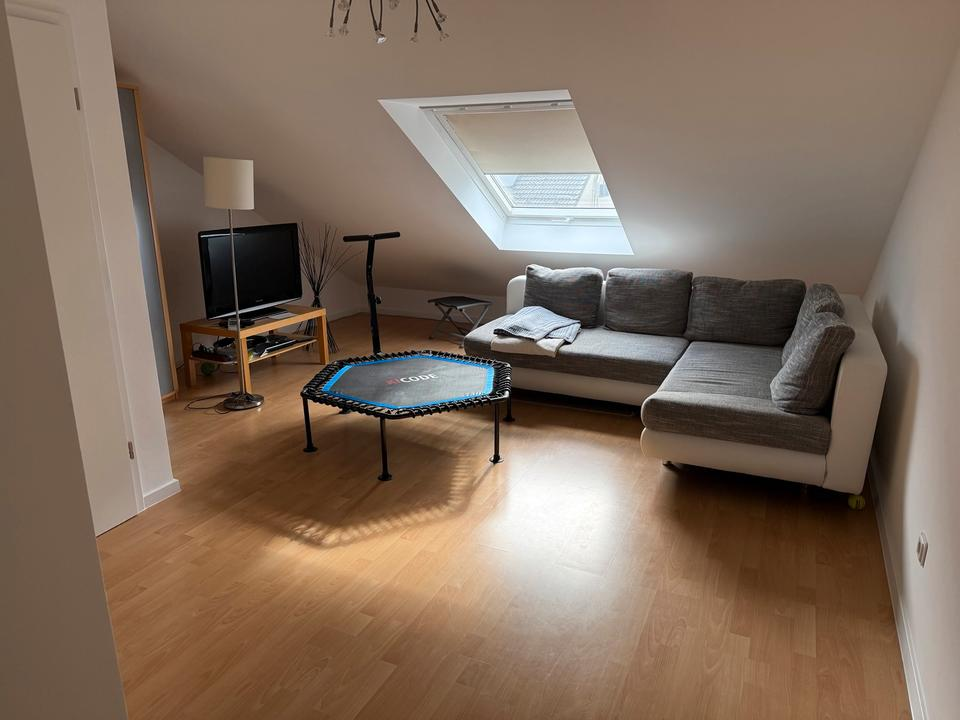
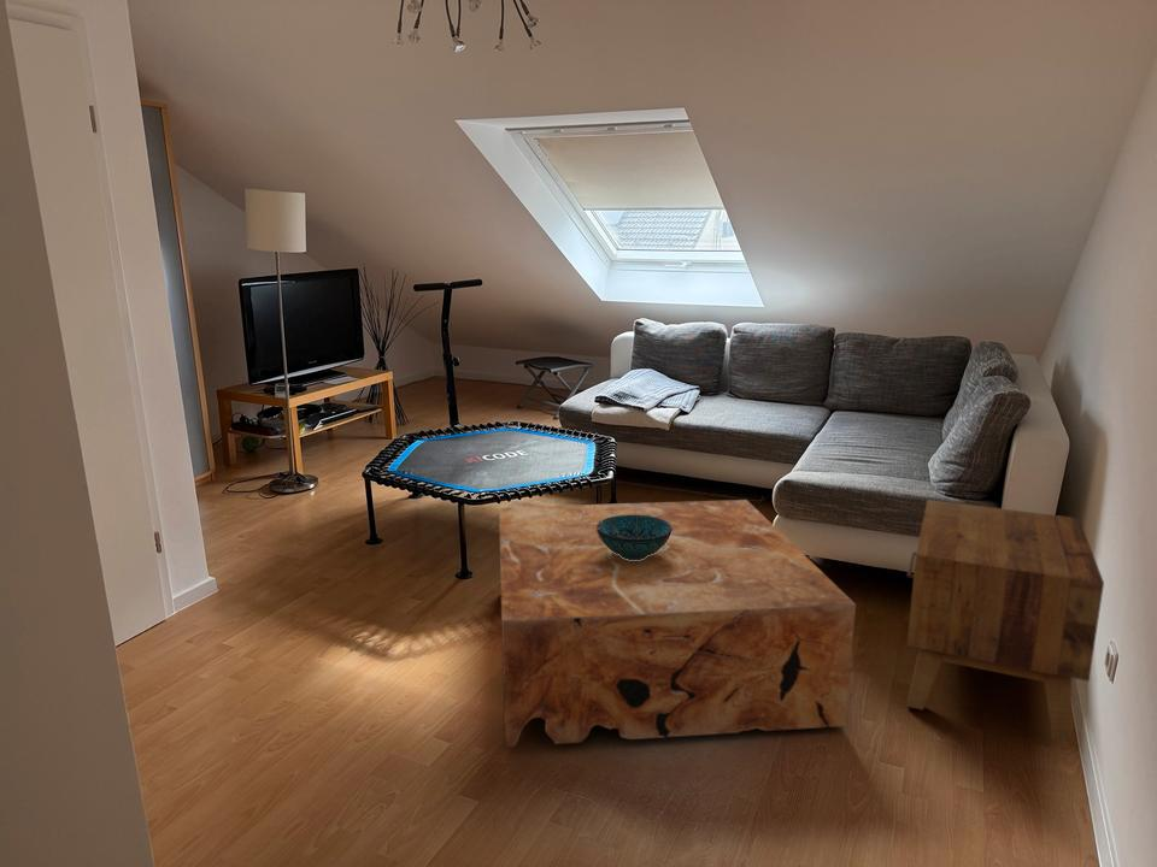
+ decorative bowl [597,514,673,560]
+ side table [905,499,1105,744]
+ coffee table [498,499,857,749]
